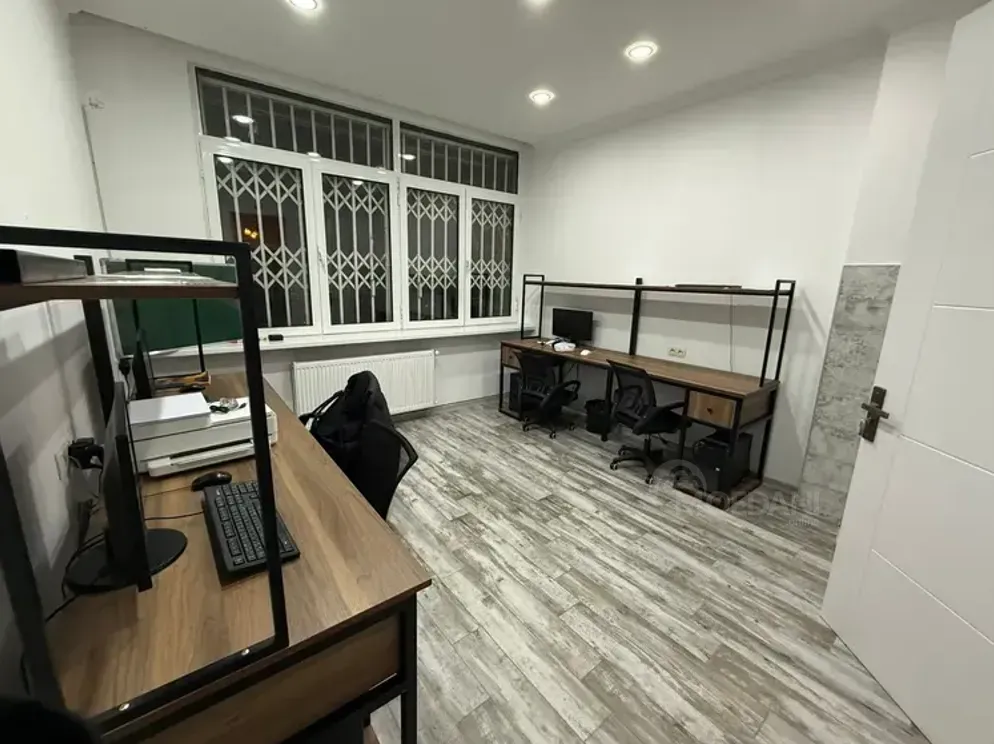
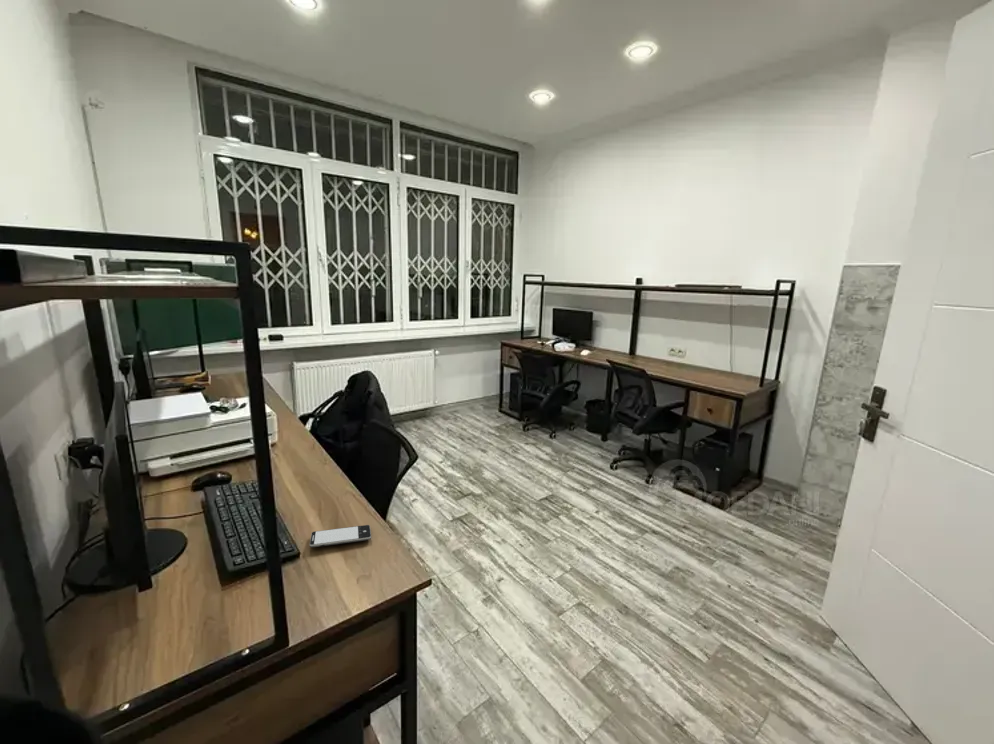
+ smartphone [309,524,372,548]
